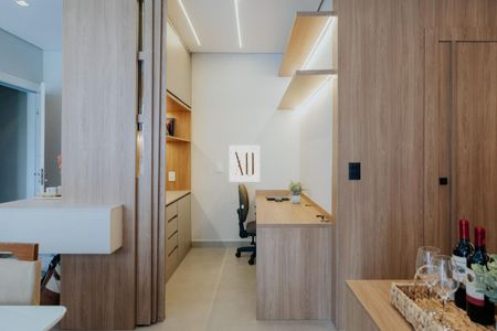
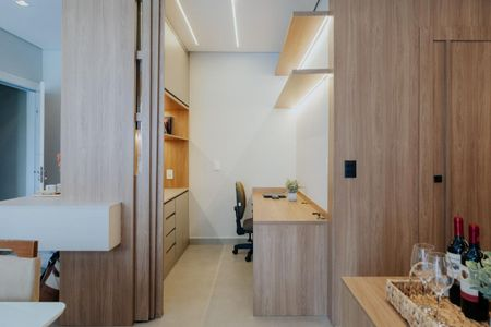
- wall art [229,145,261,183]
